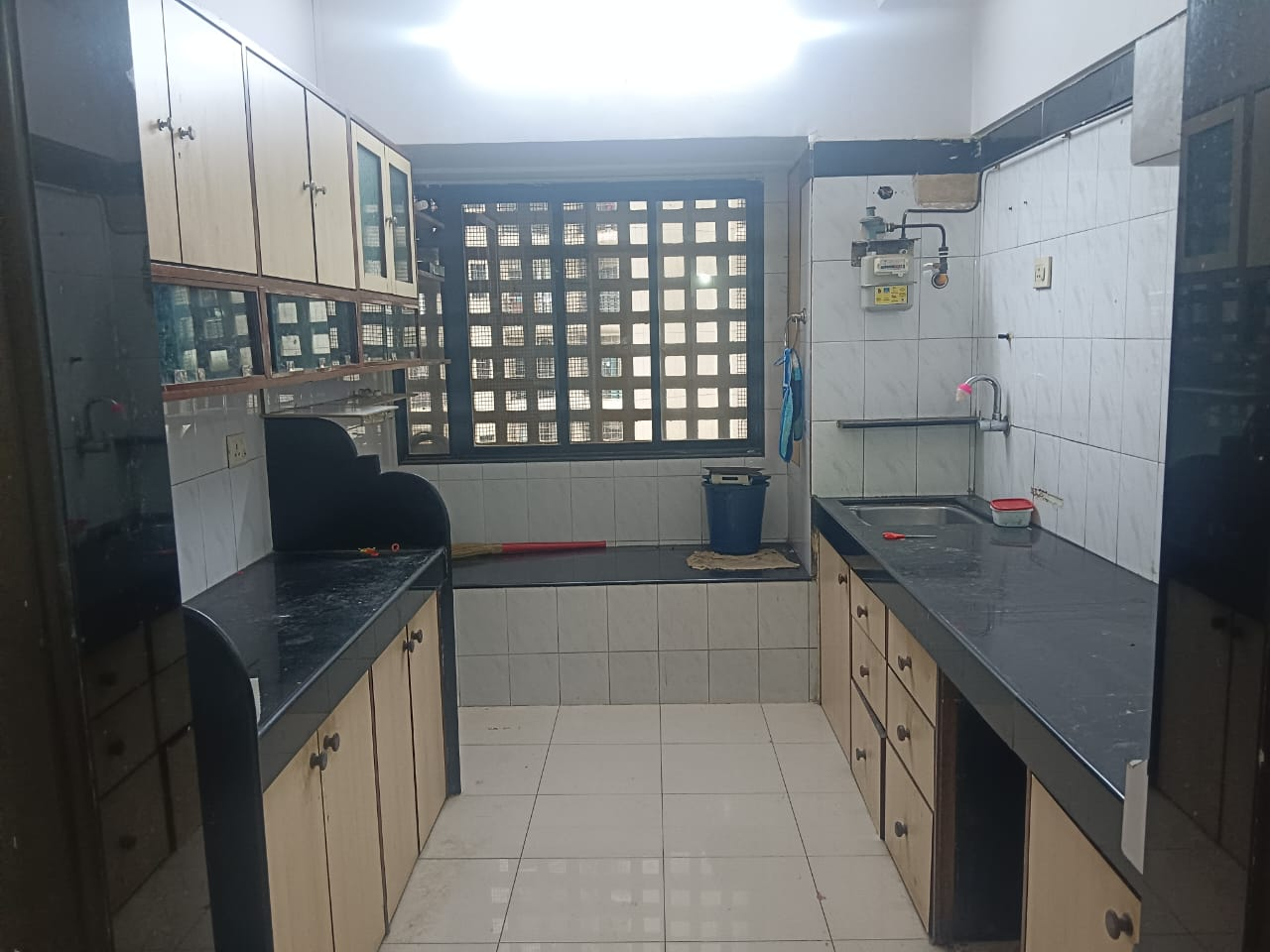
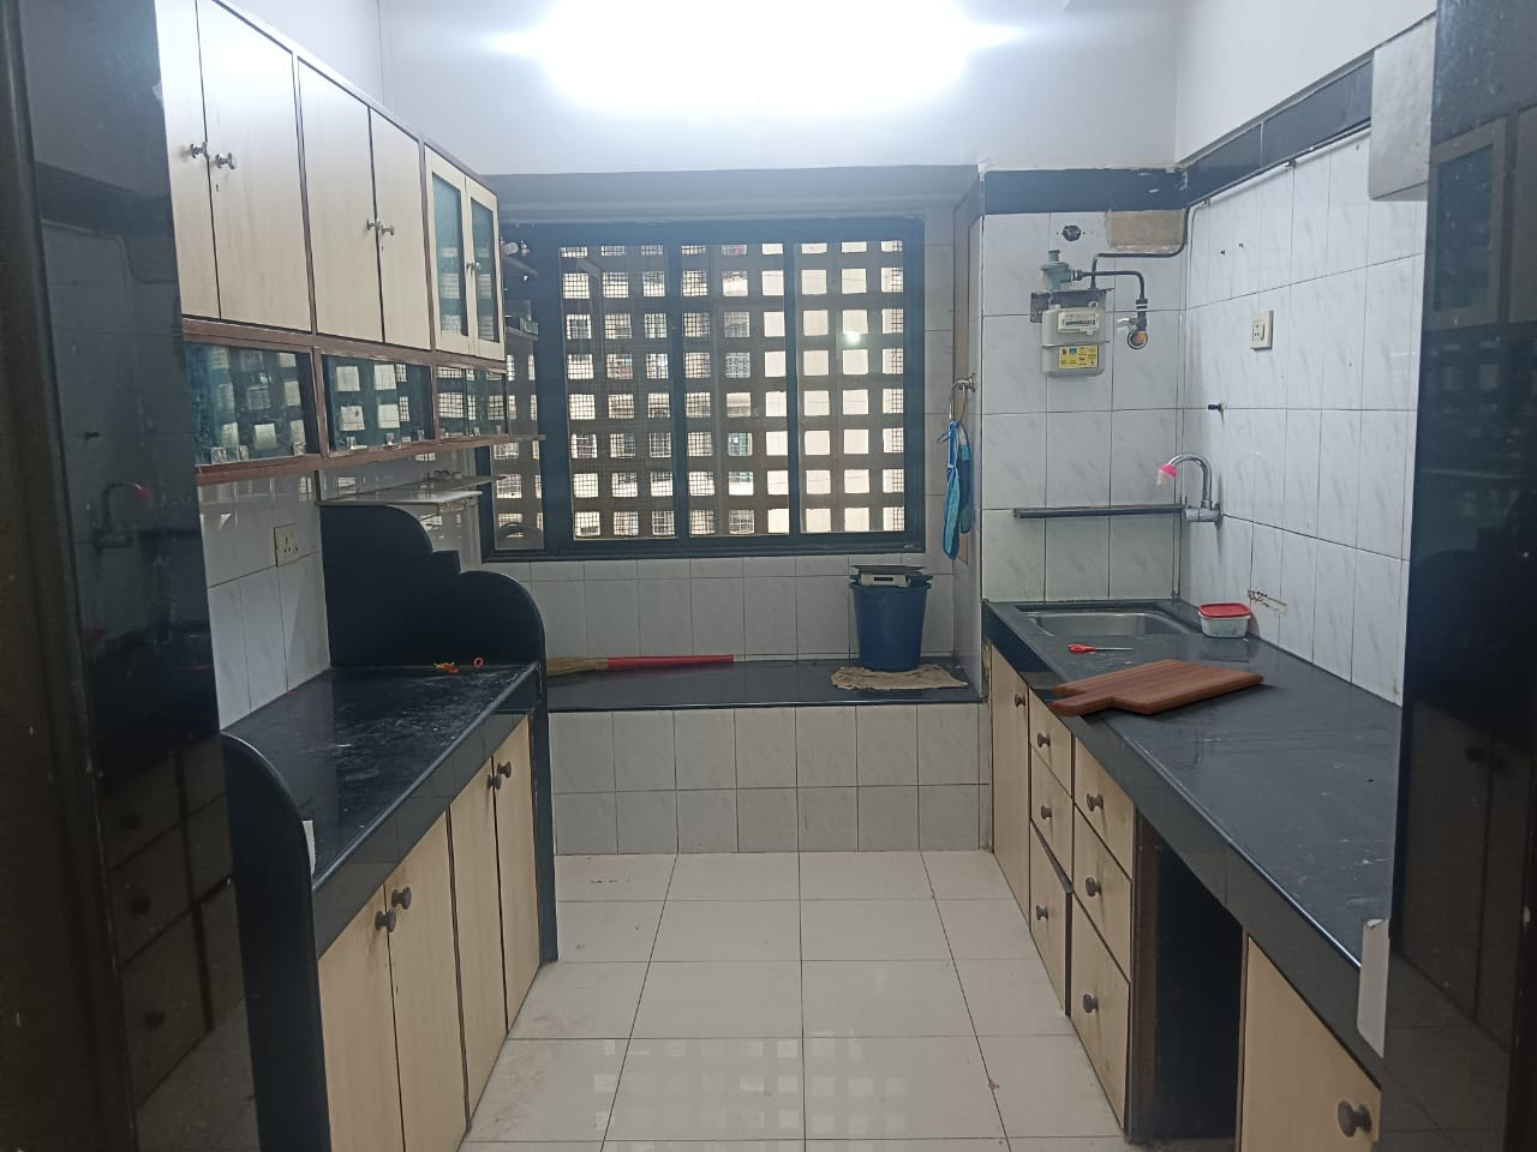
+ cutting board [1047,657,1265,719]
